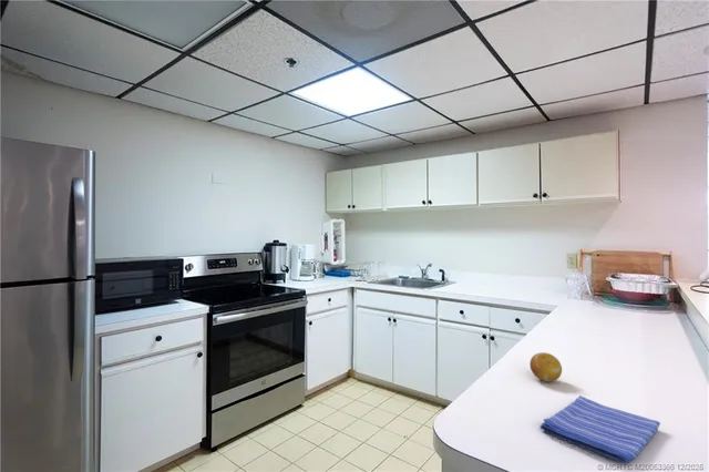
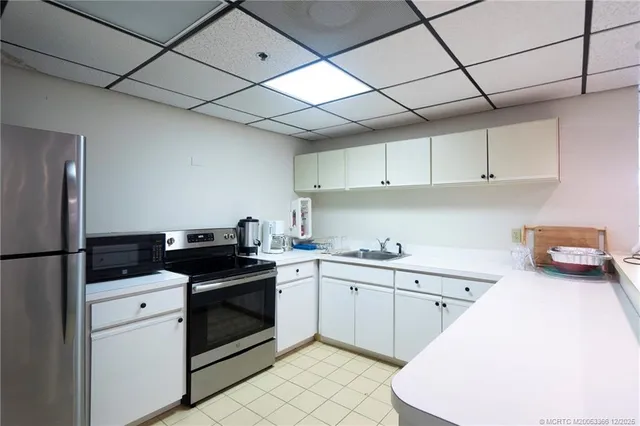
- fruit [528,351,563,383]
- dish towel [538,394,661,464]
